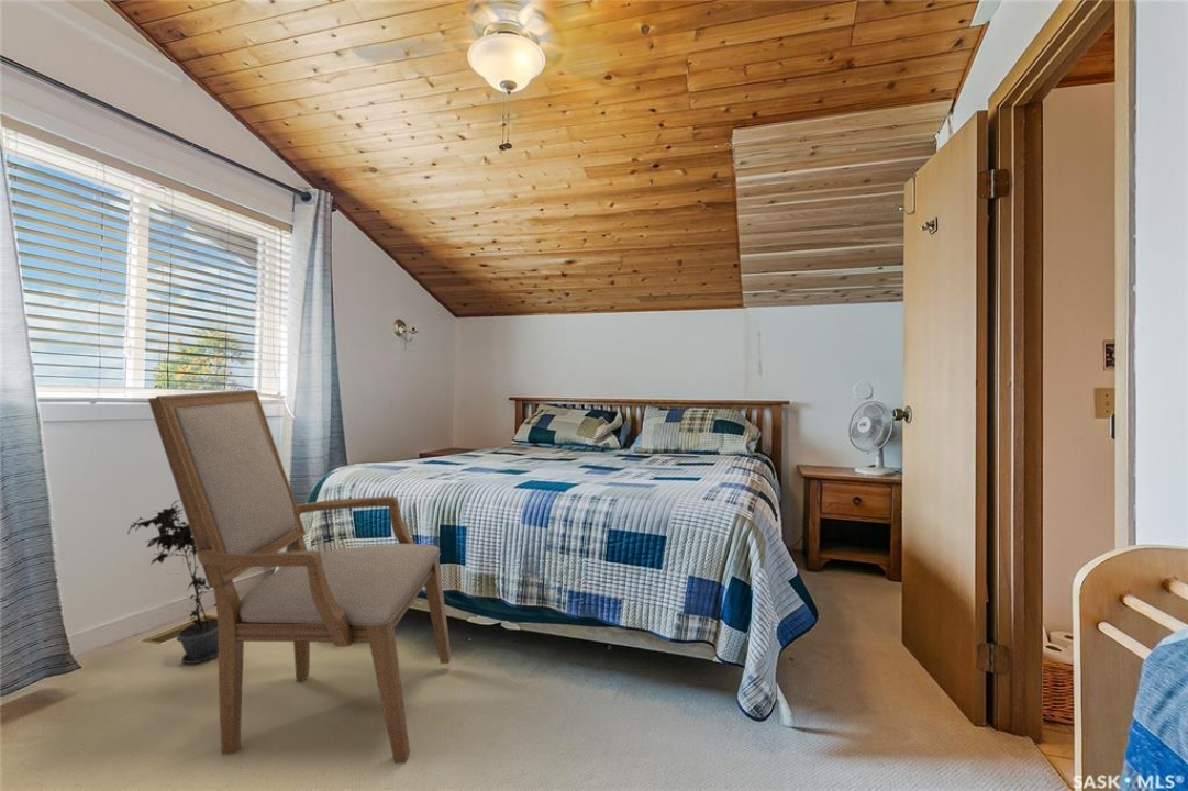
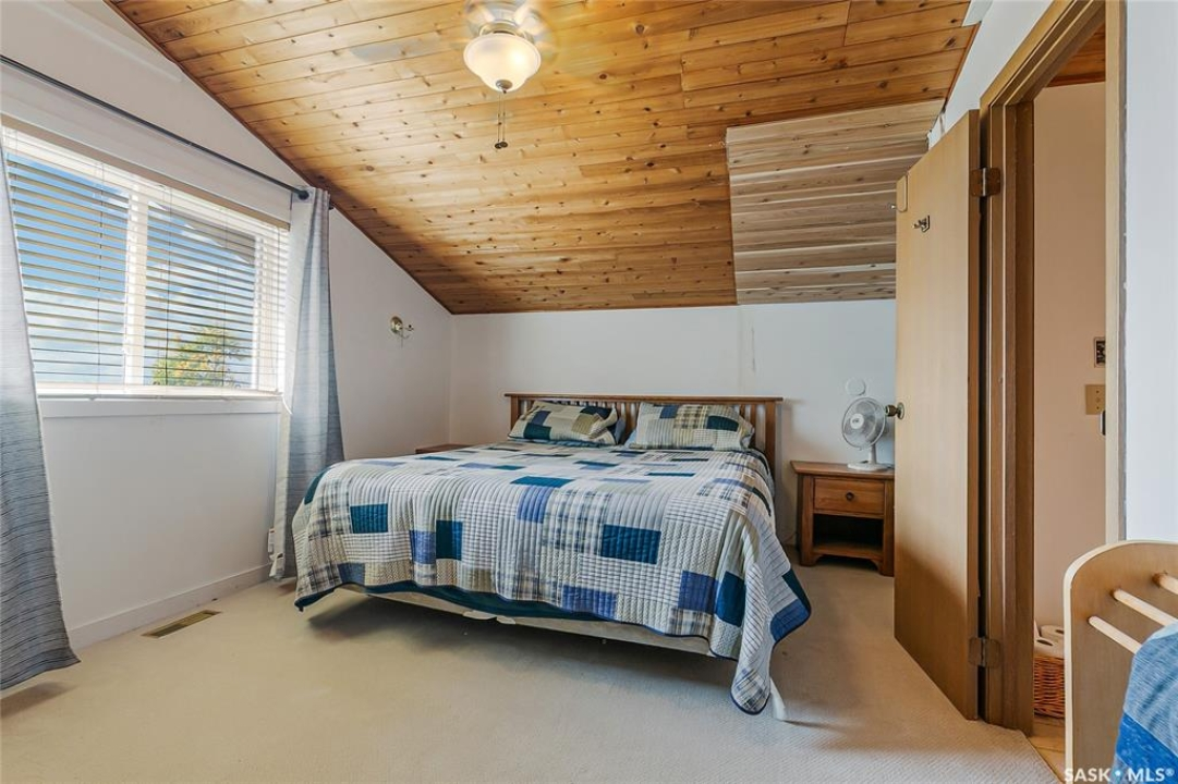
- chair [147,389,453,765]
- potted plant [126,500,219,665]
